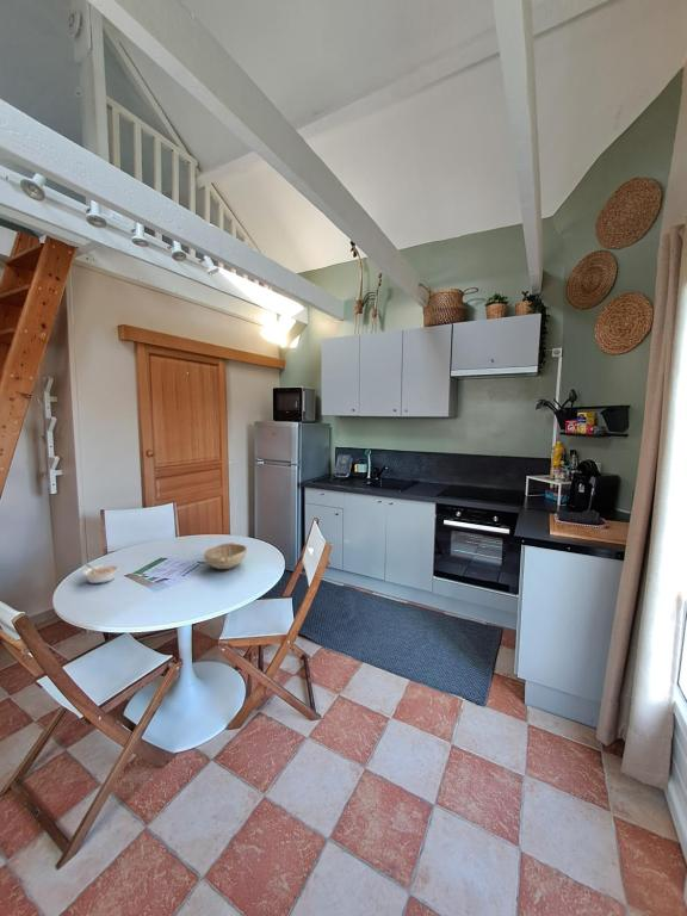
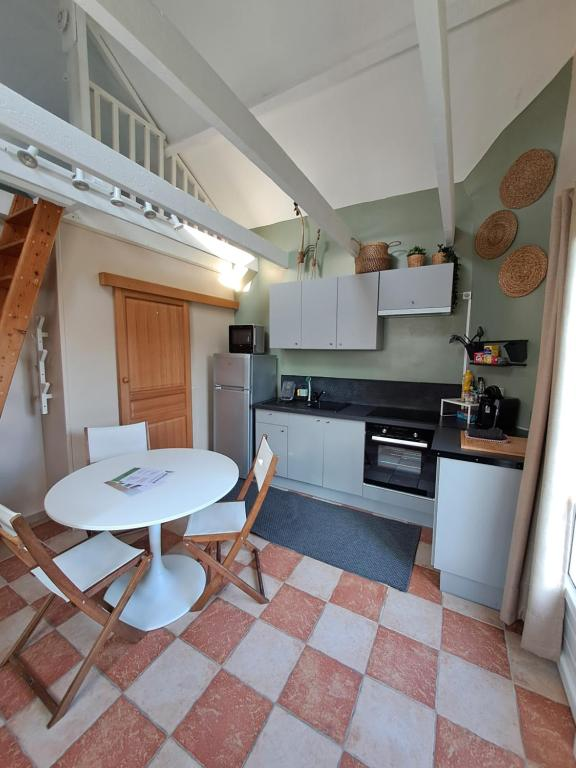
- legume [82,563,120,584]
- decorative bowl [203,541,248,570]
